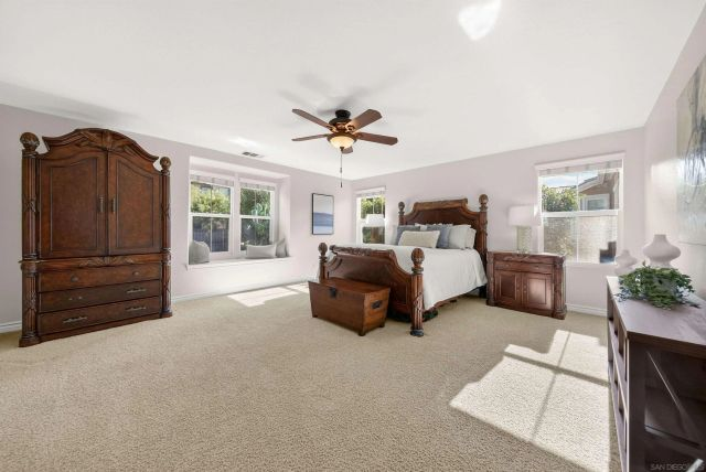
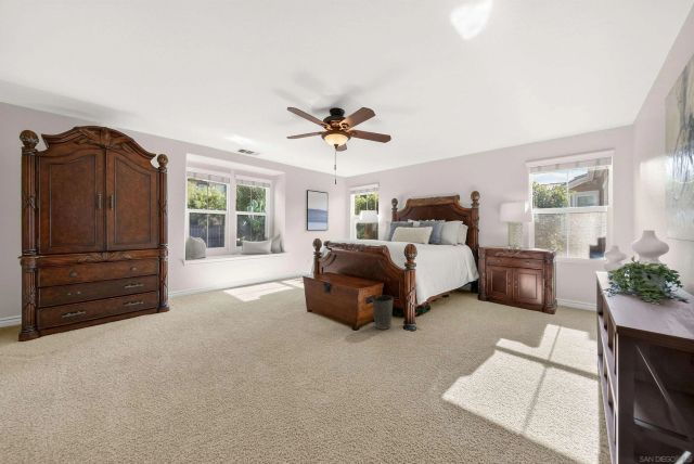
+ waste basket [371,295,395,331]
